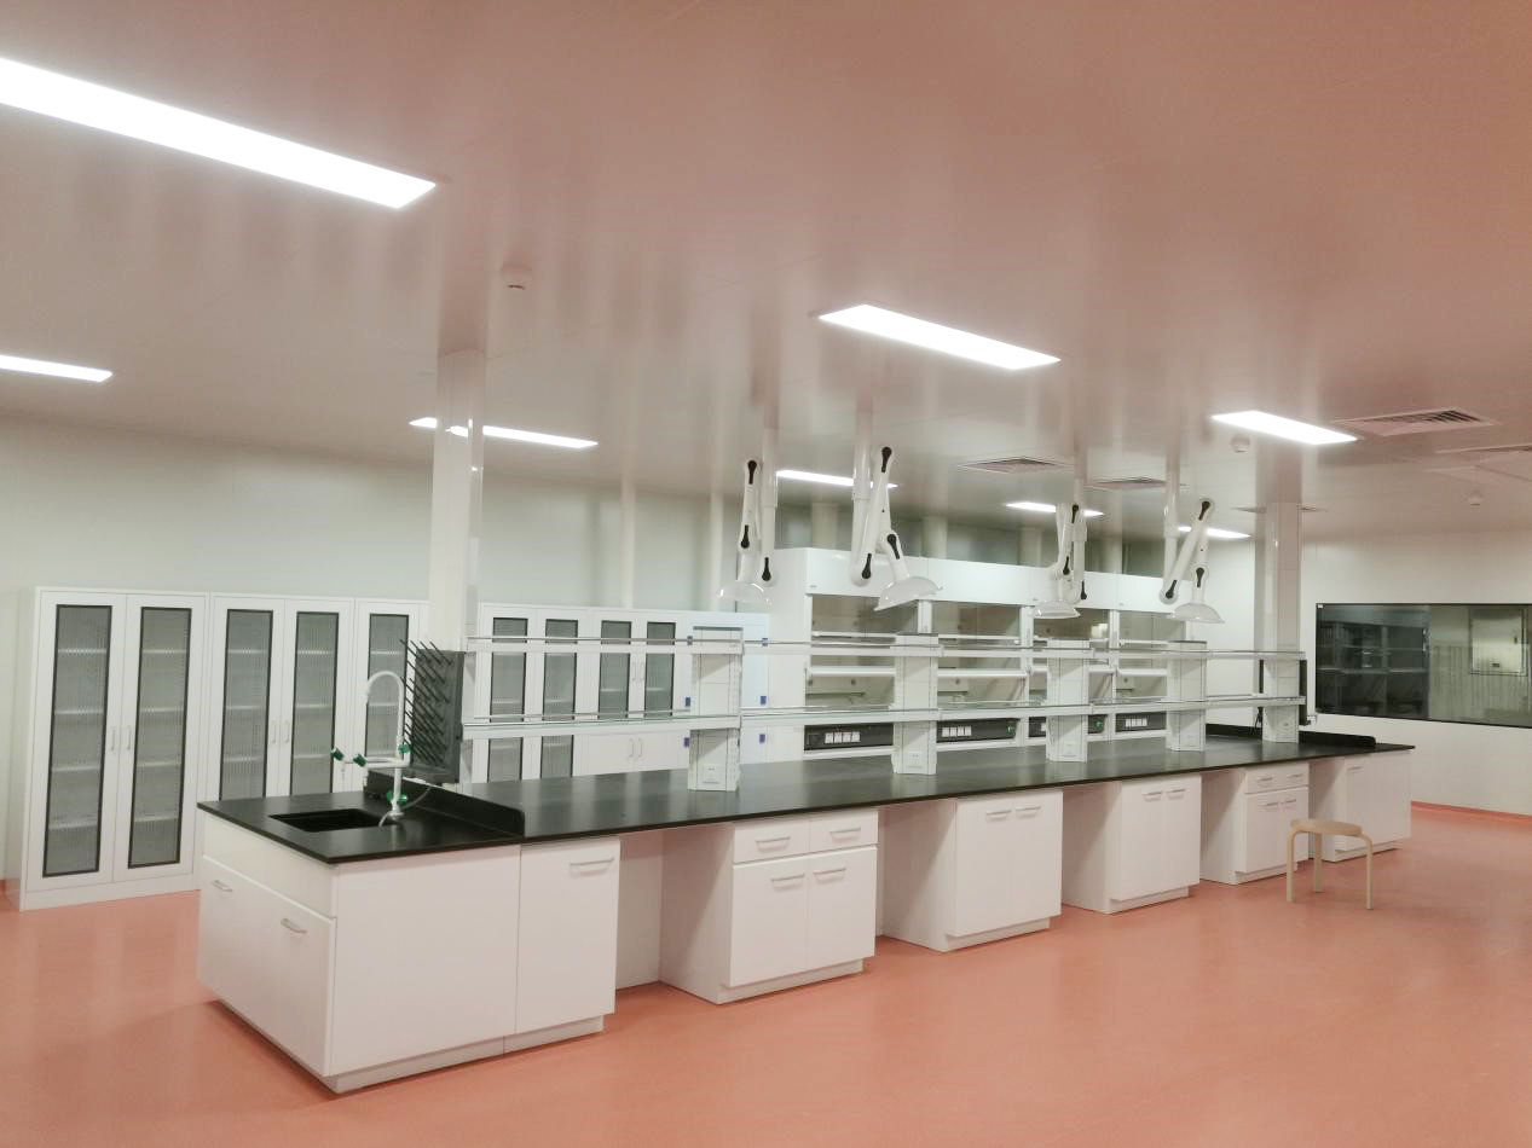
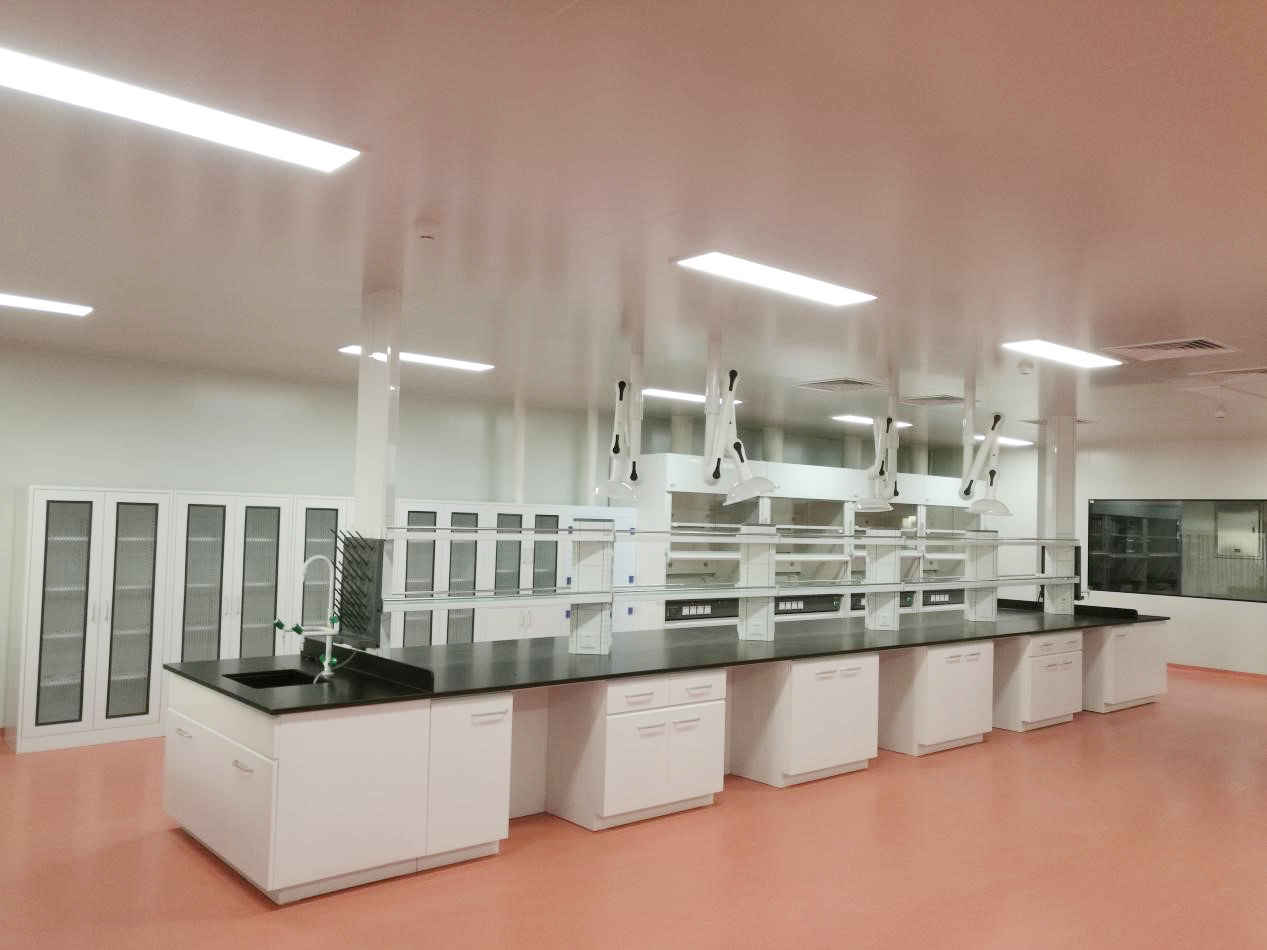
- stool [1285,818,1374,911]
